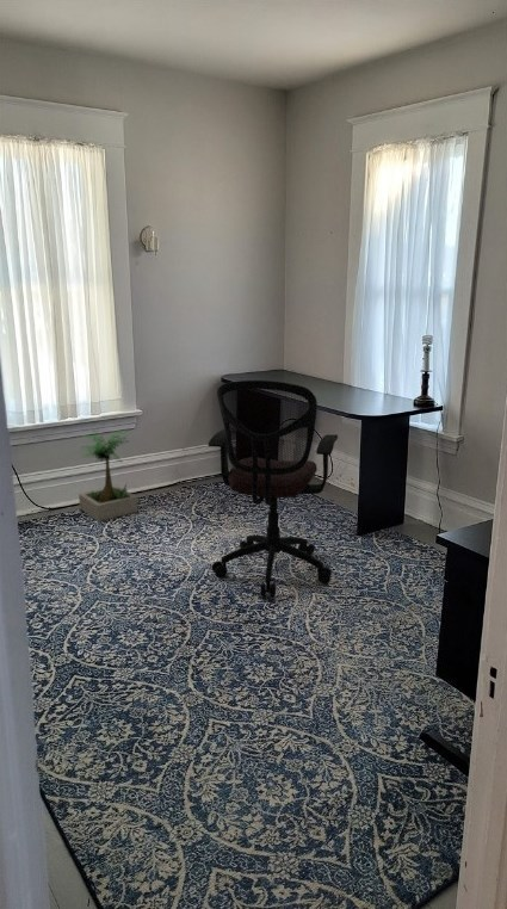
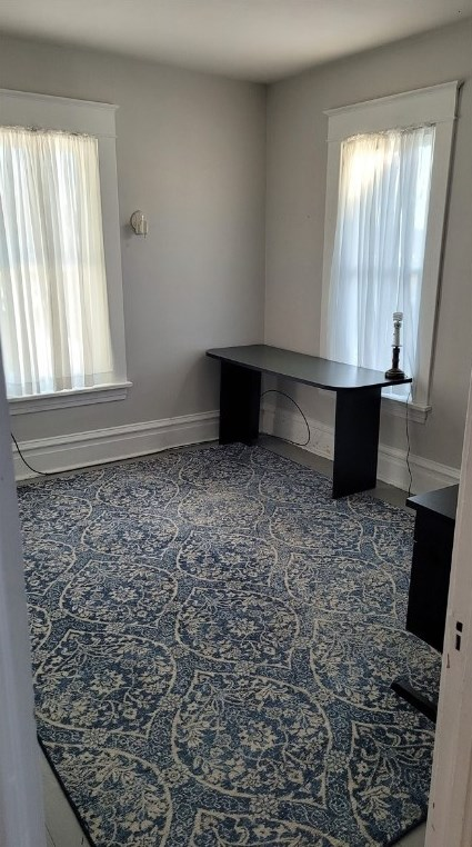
- office chair [208,379,339,599]
- potted plant [78,428,138,522]
